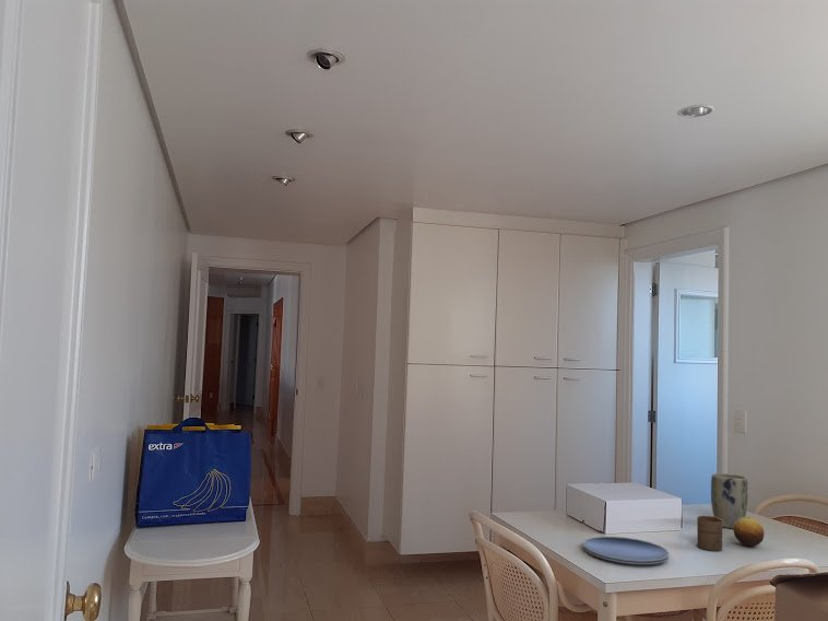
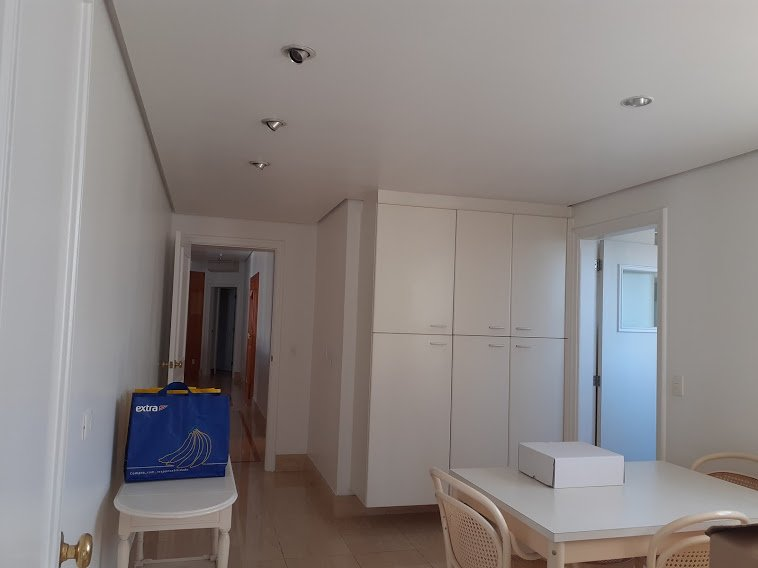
- plate [582,536,671,565]
- cup [696,515,723,552]
- plant pot [710,472,749,529]
- fruit [733,516,766,548]
